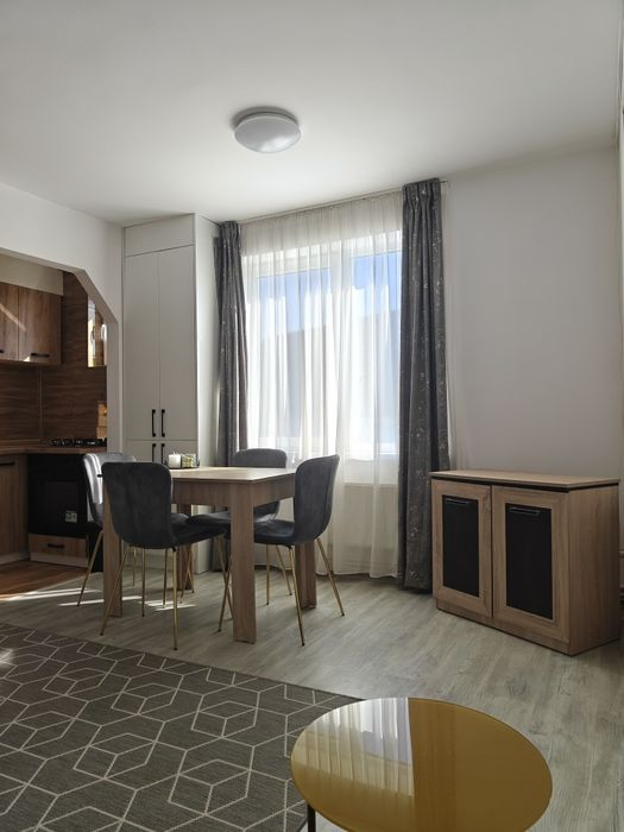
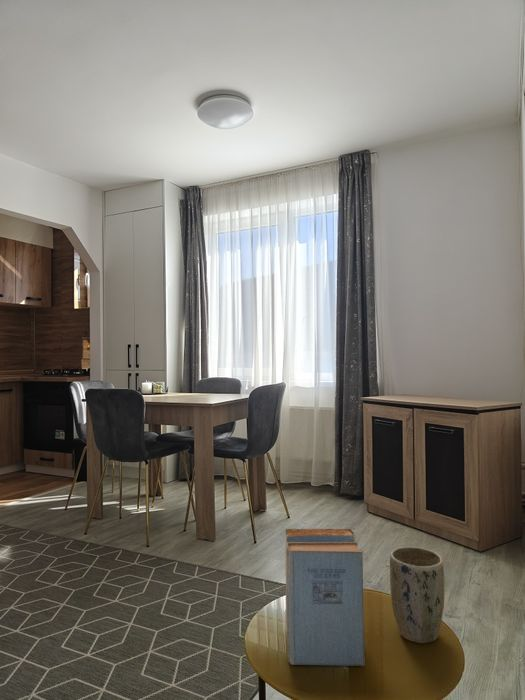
+ plant pot [389,546,445,644]
+ book [284,528,366,667]
